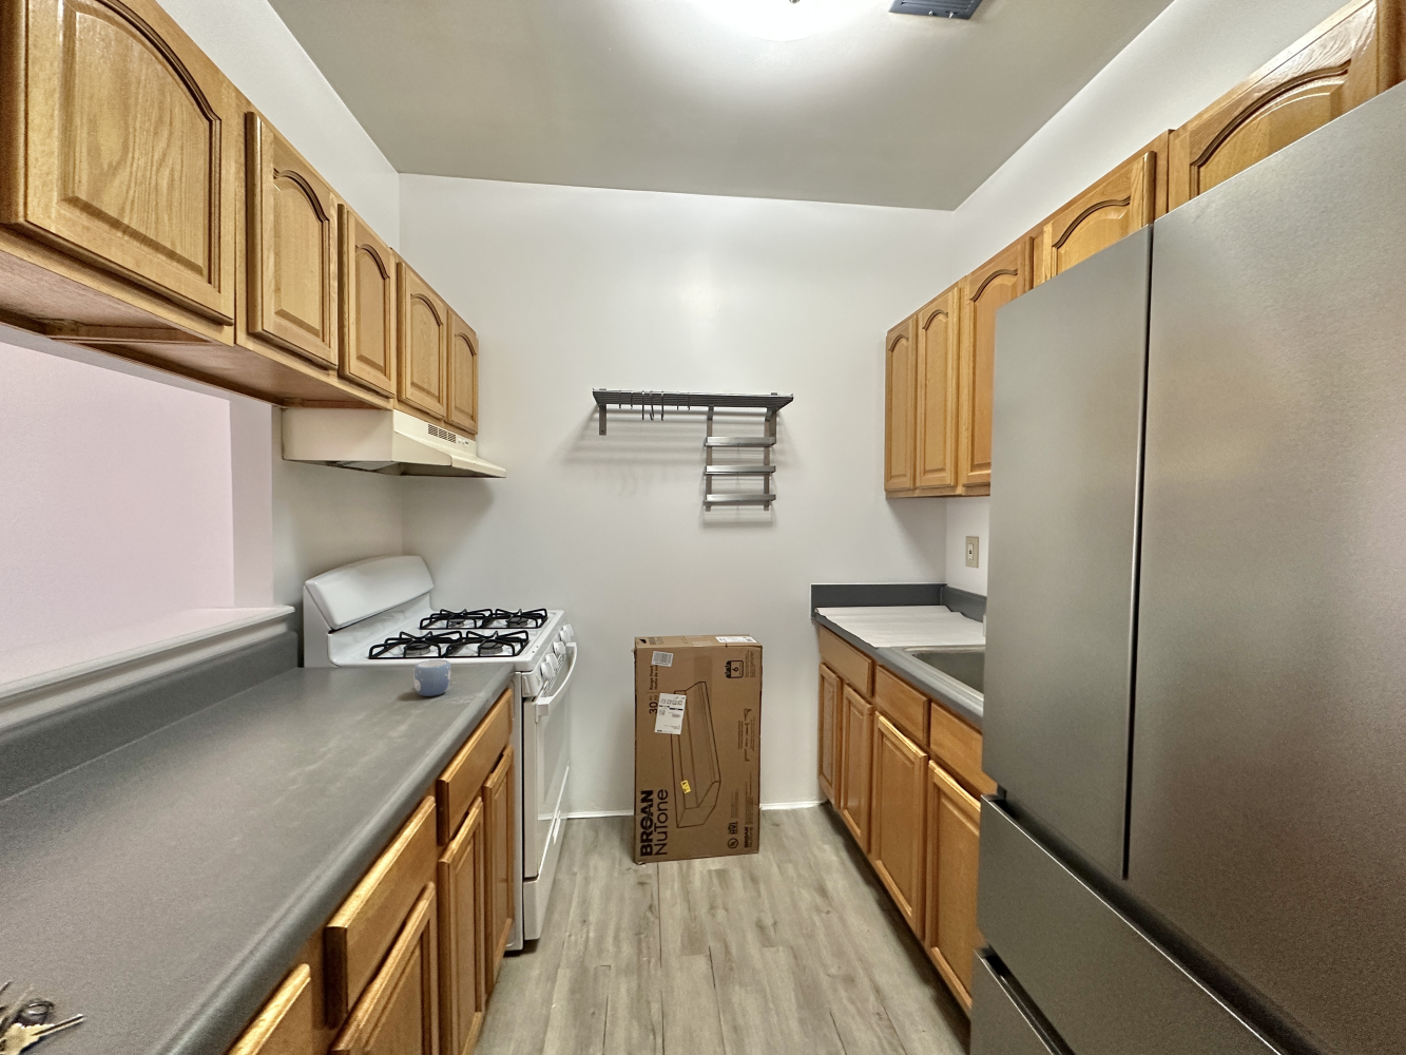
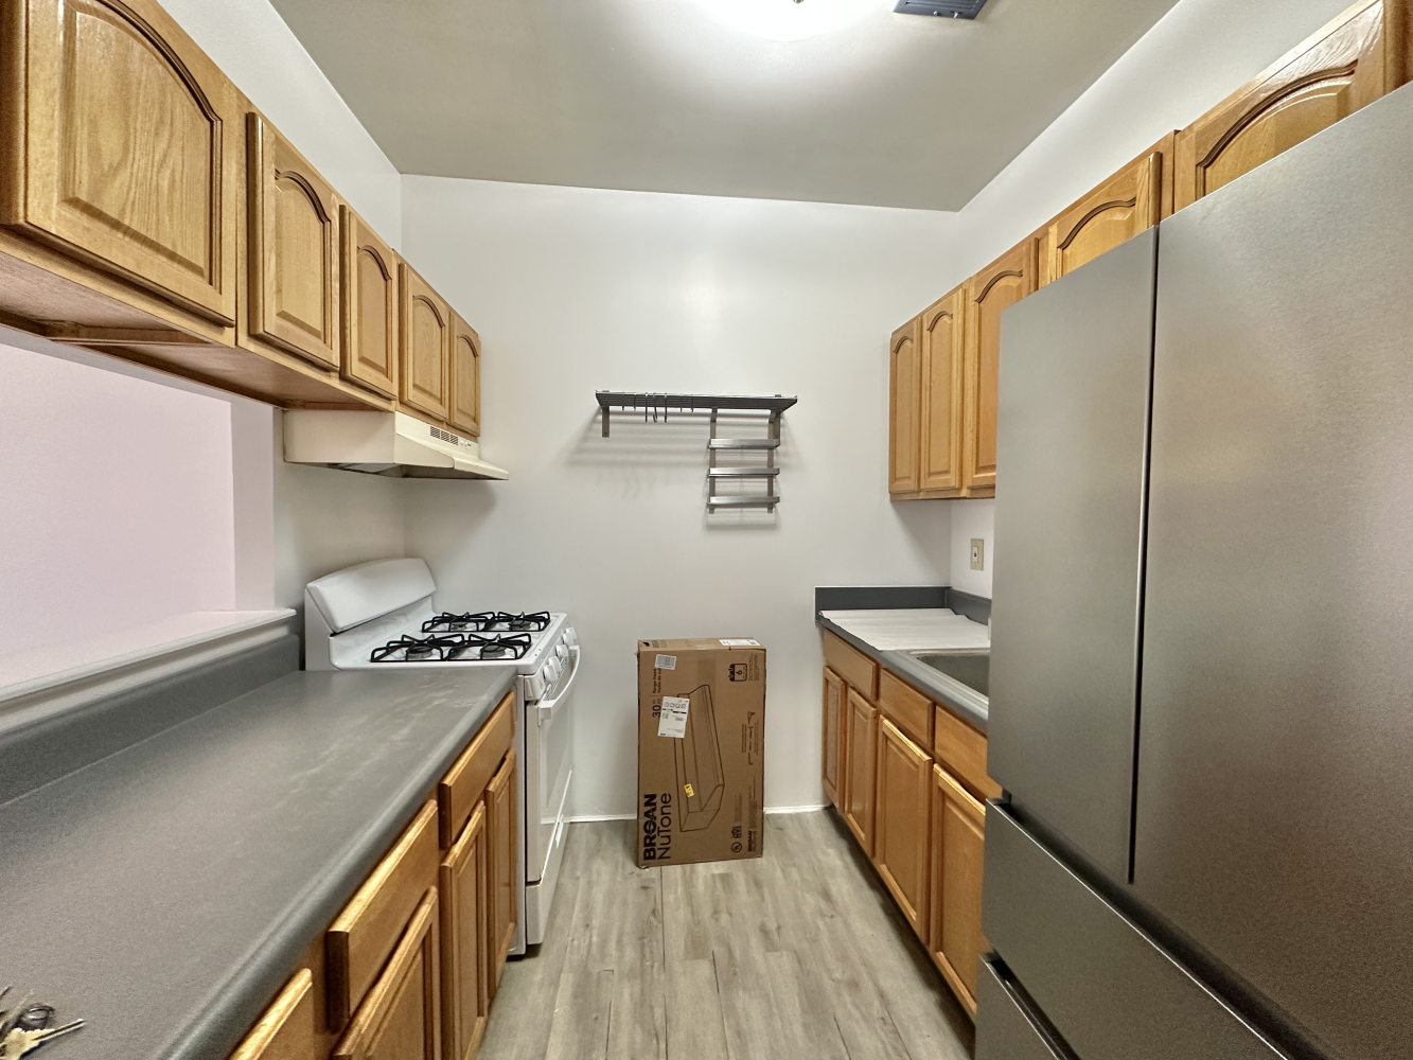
- mug [412,658,451,697]
